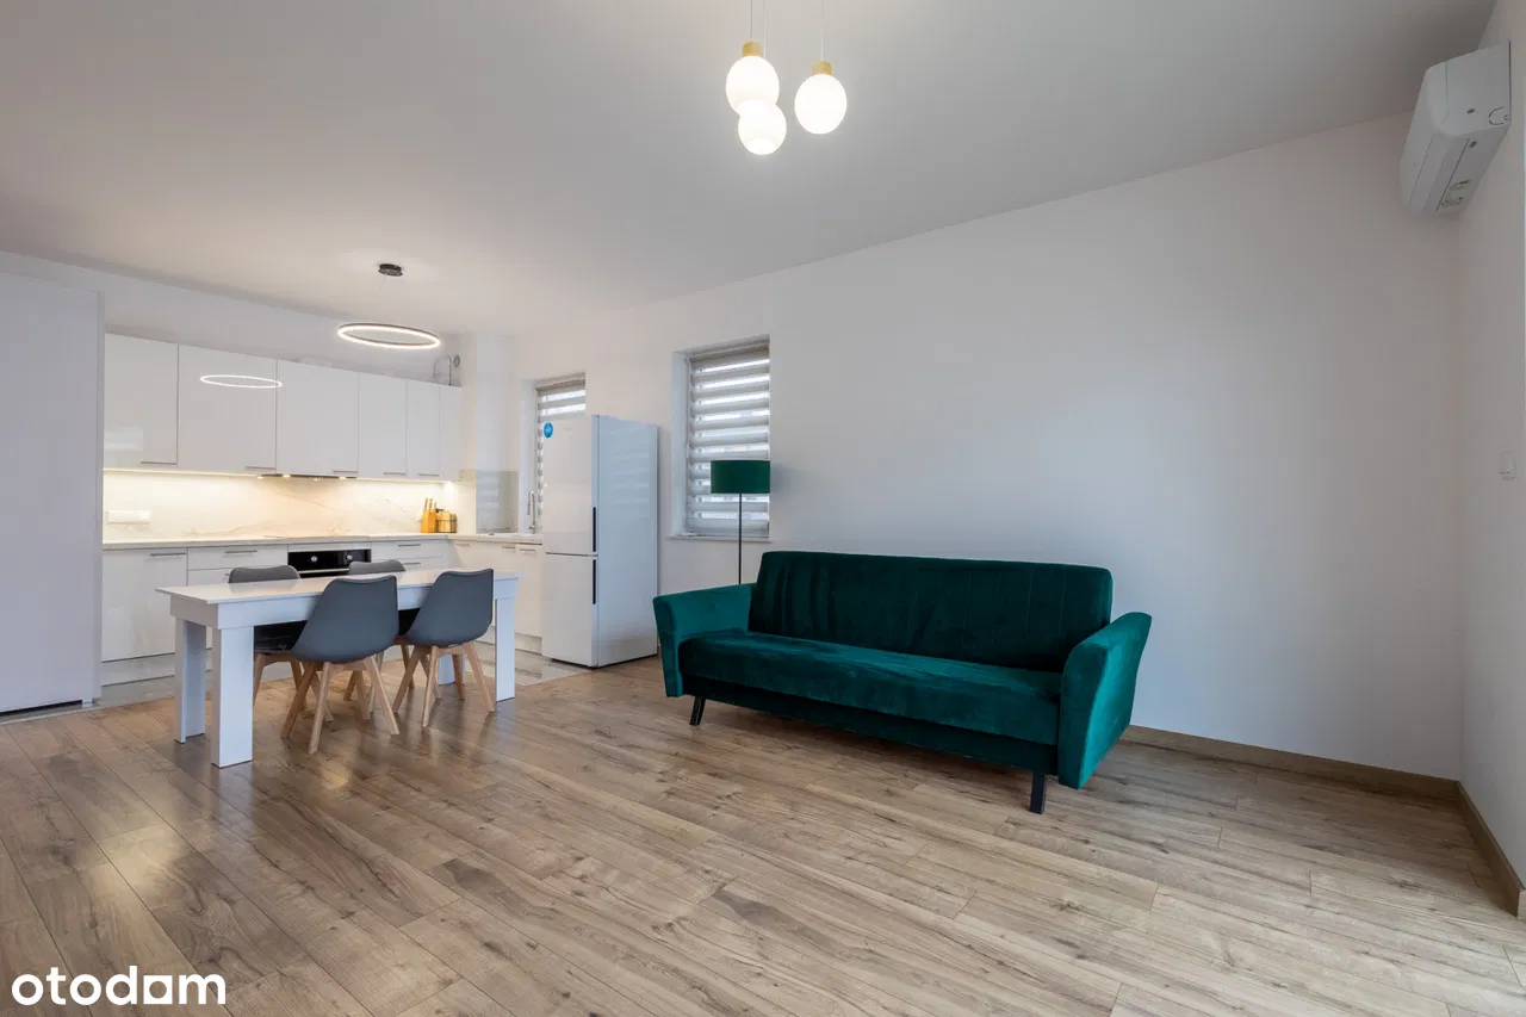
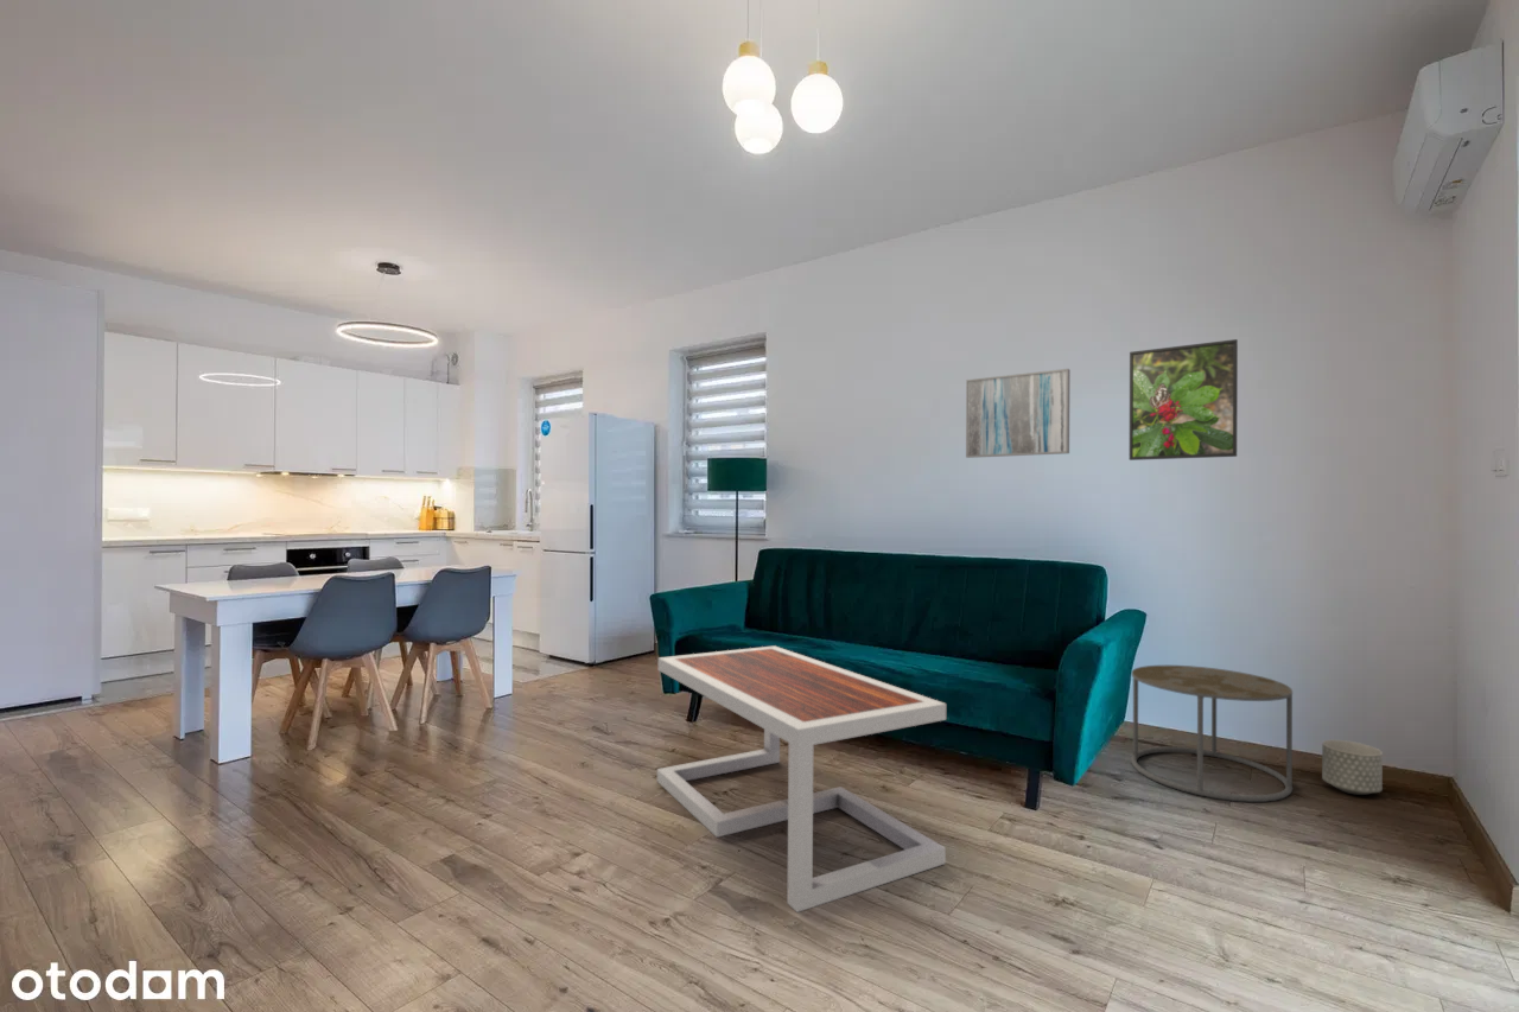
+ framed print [1129,338,1239,462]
+ wall art [965,368,1072,459]
+ side table [1130,664,1294,803]
+ coffee table [656,644,947,914]
+ planter [1321,739,1384,796]
